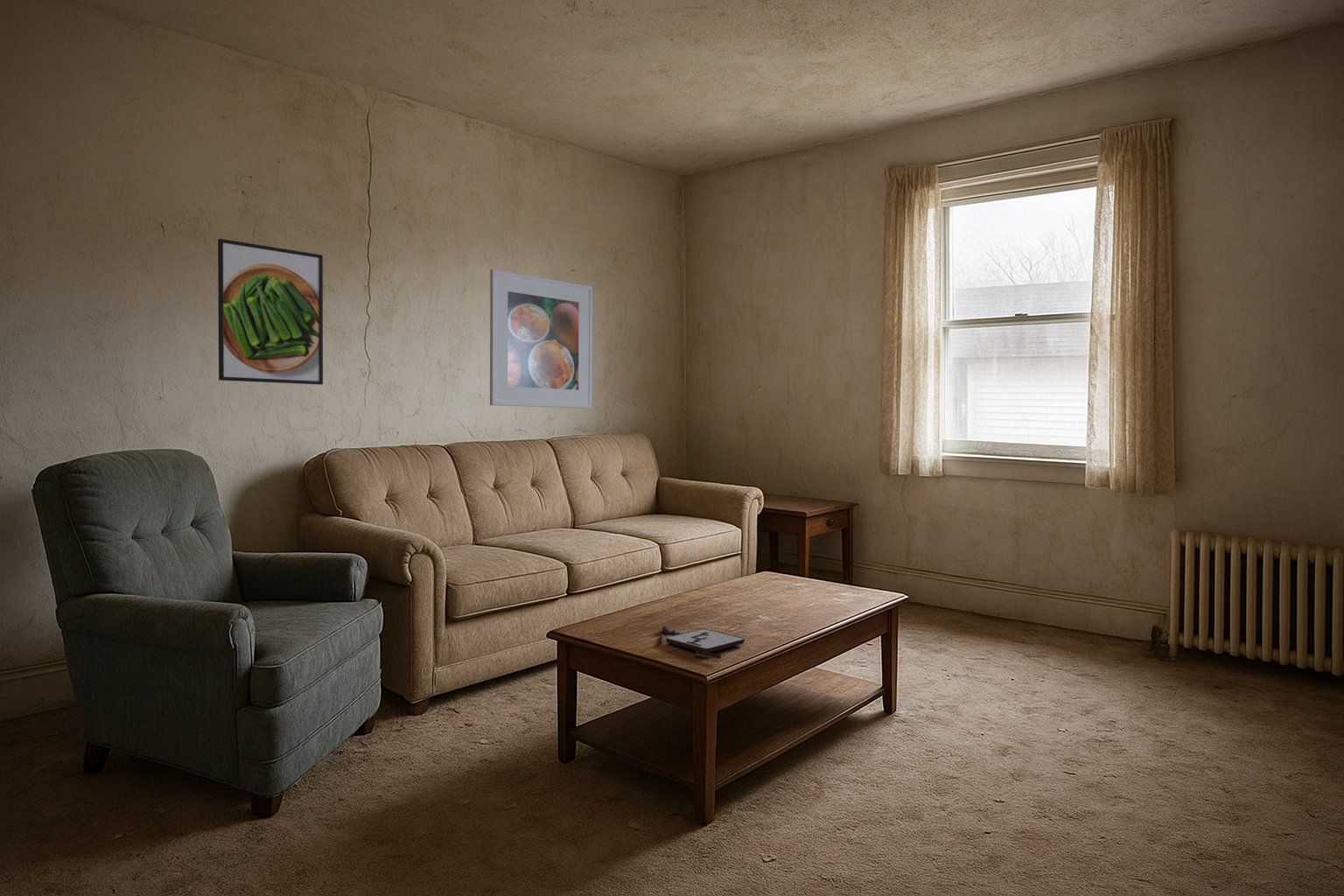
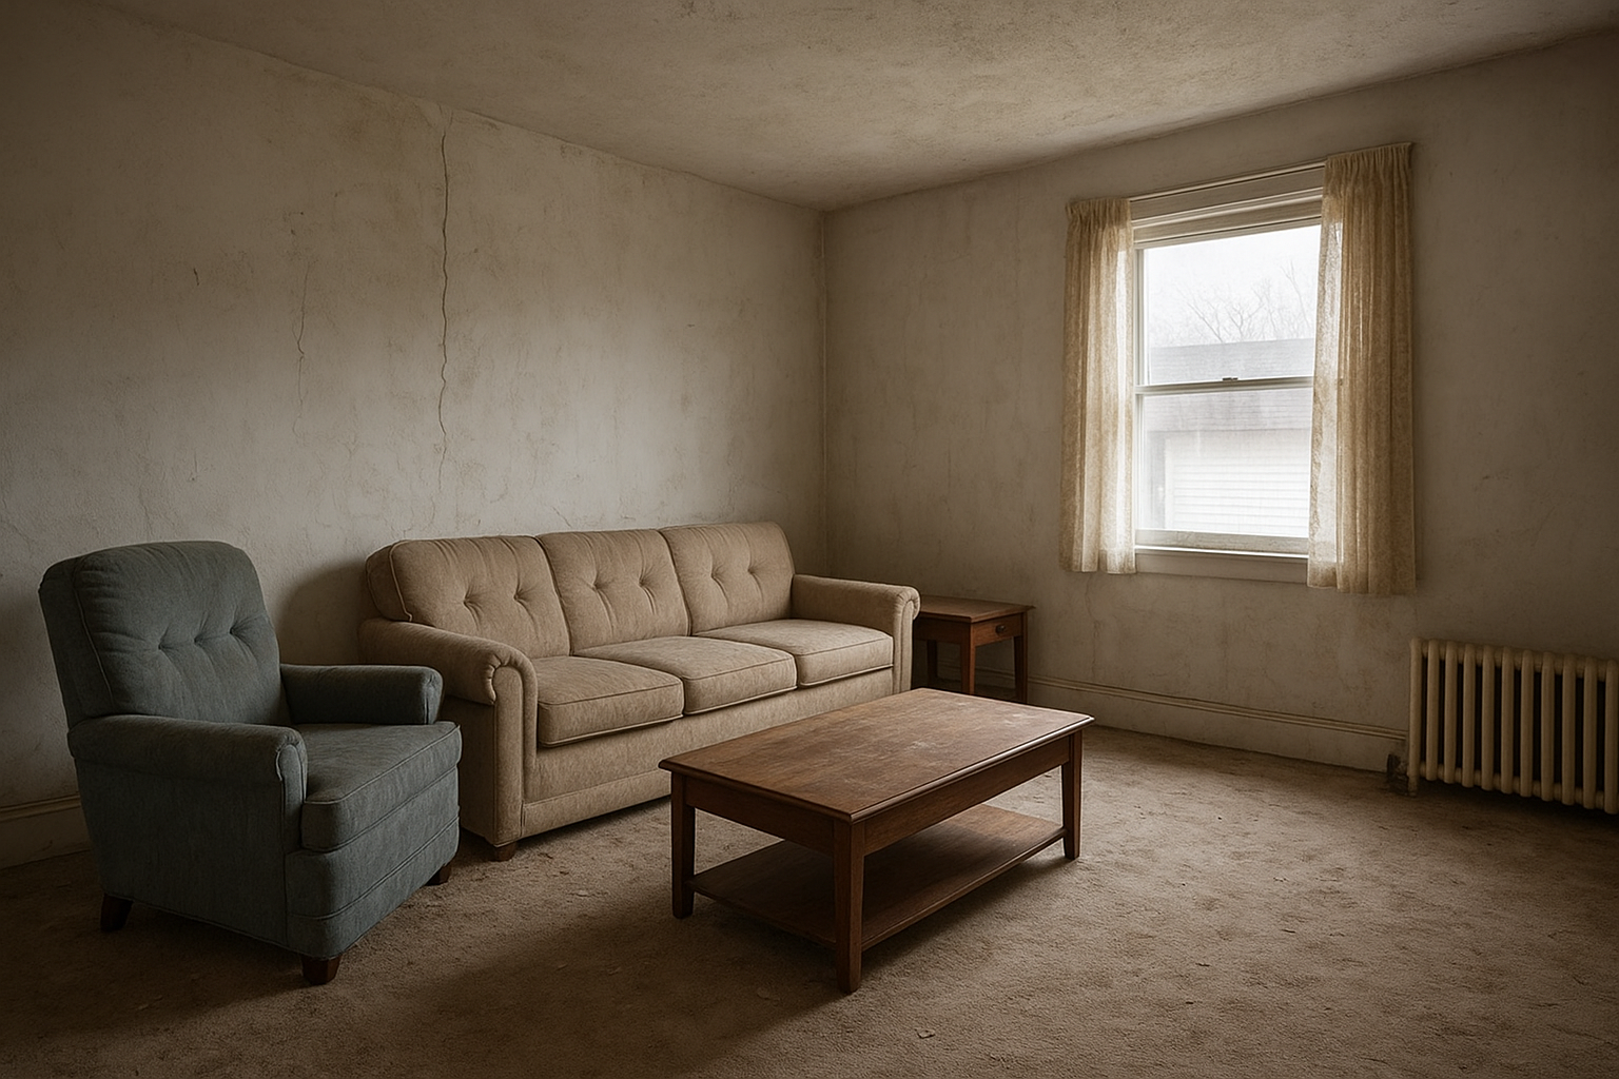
- board game [658,625,746,660]
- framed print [217,238,324,386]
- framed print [489,269,593,409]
